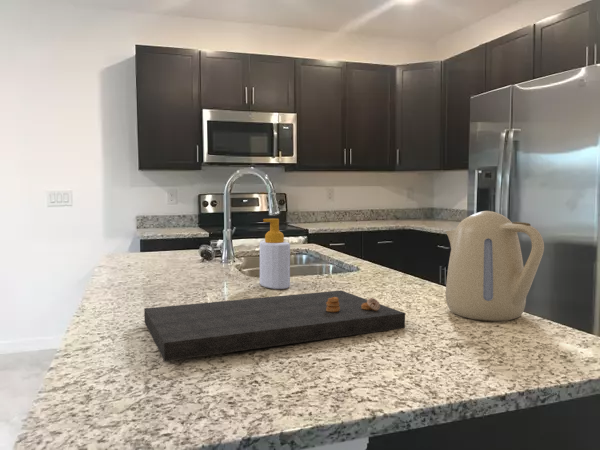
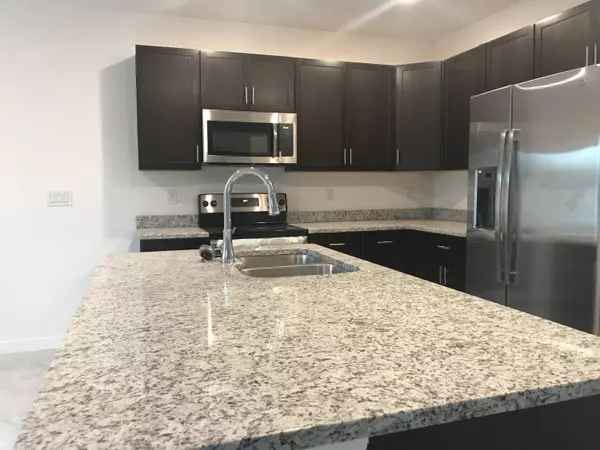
- cutting board [143,289,406,362]
- kettle [445,210,545,322]
- soap bottle [259,218,291,290]
